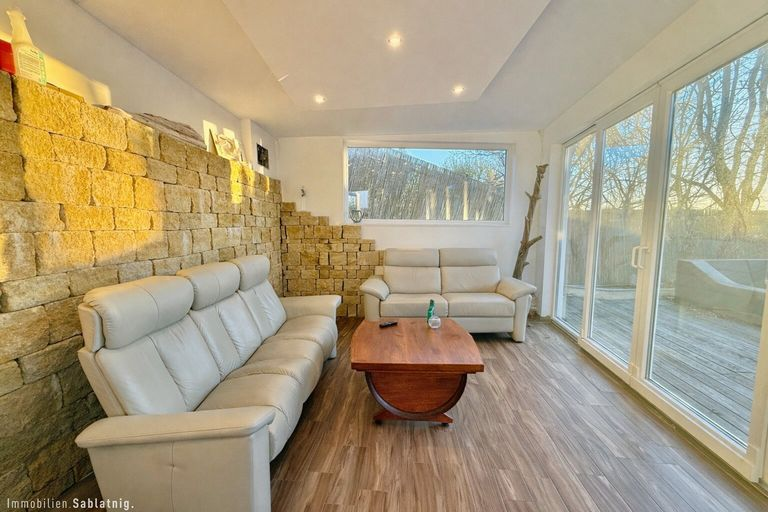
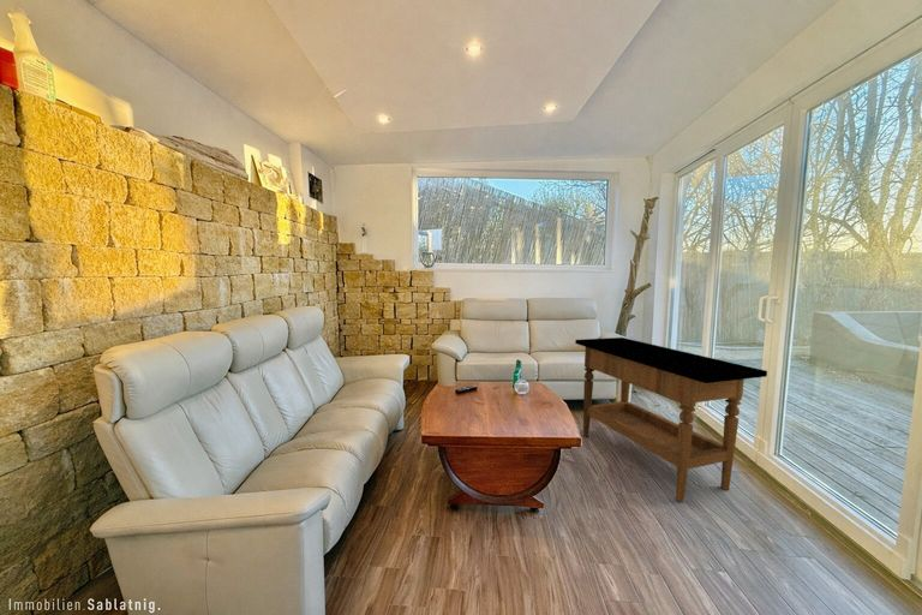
+ side table [574,336,768,502]
